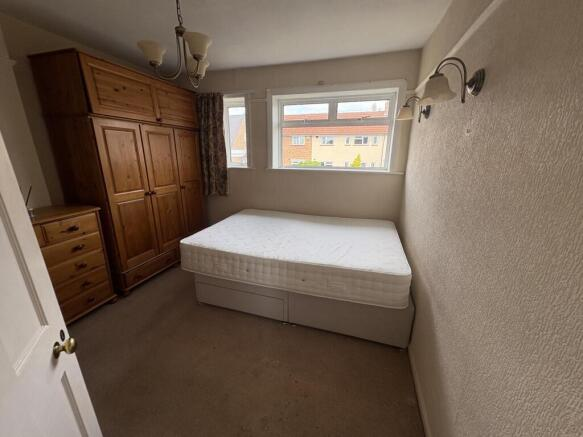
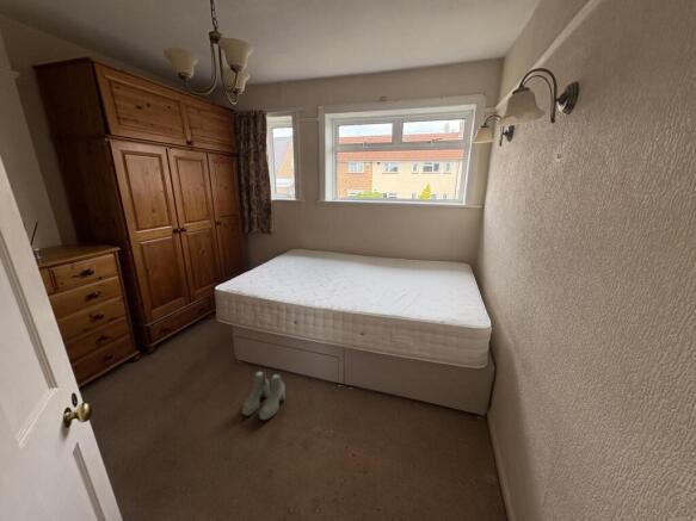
+ boots [241,368,287,421]
